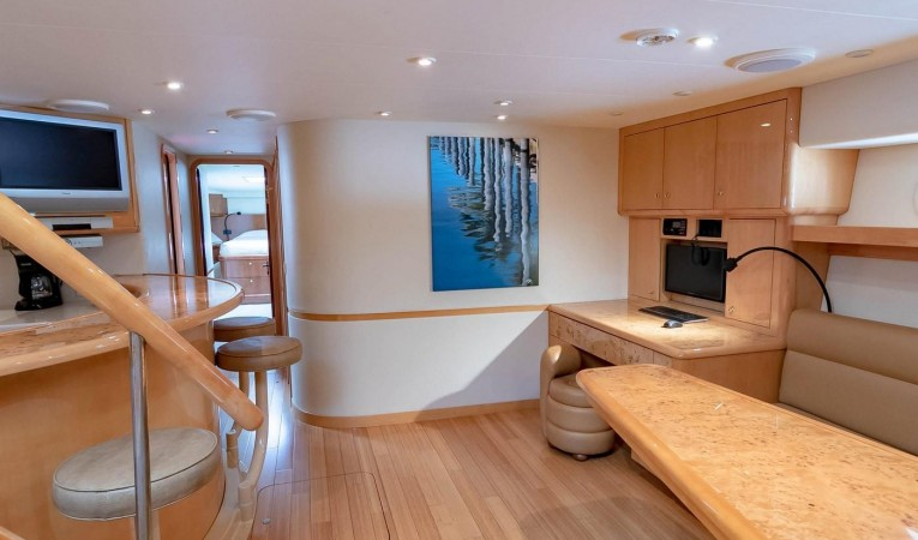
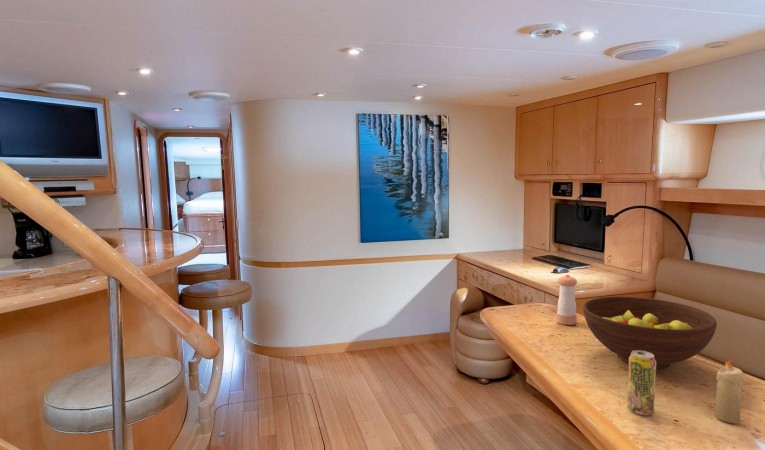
+ candle [714,358,745,424]
+ fruit bowl [582,296,718,370]
+ beverage can [627,351,657,416]
+ pepper shaker [556,274,578,326]
